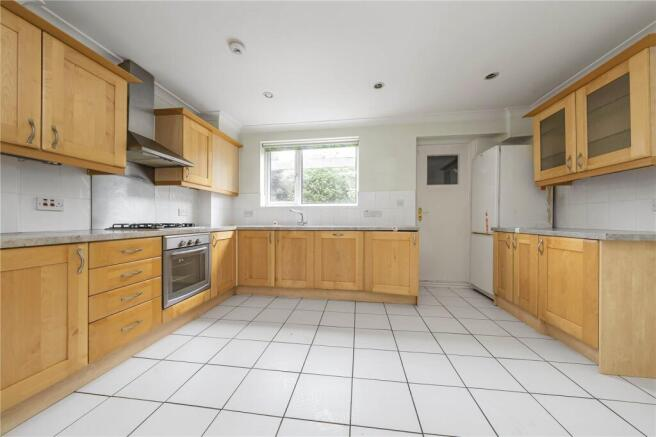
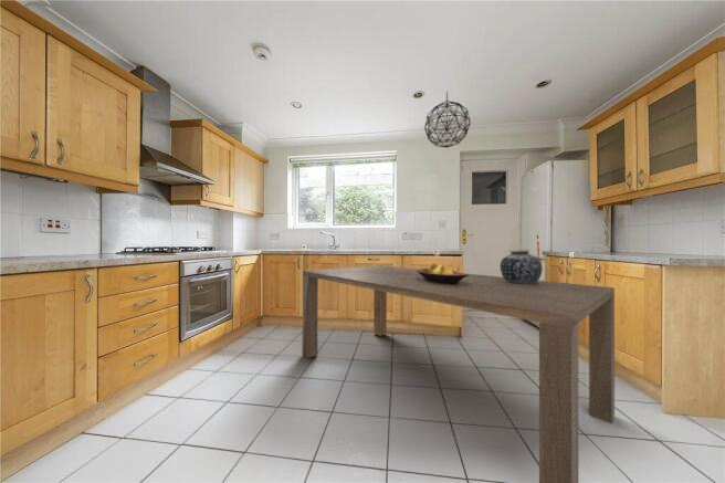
+ pendant light [423,91,472,149]
+ dining table [302,264,616,483]
+ fruit bowl [417,262,469,284]
+ vase [500,249,544,284]
